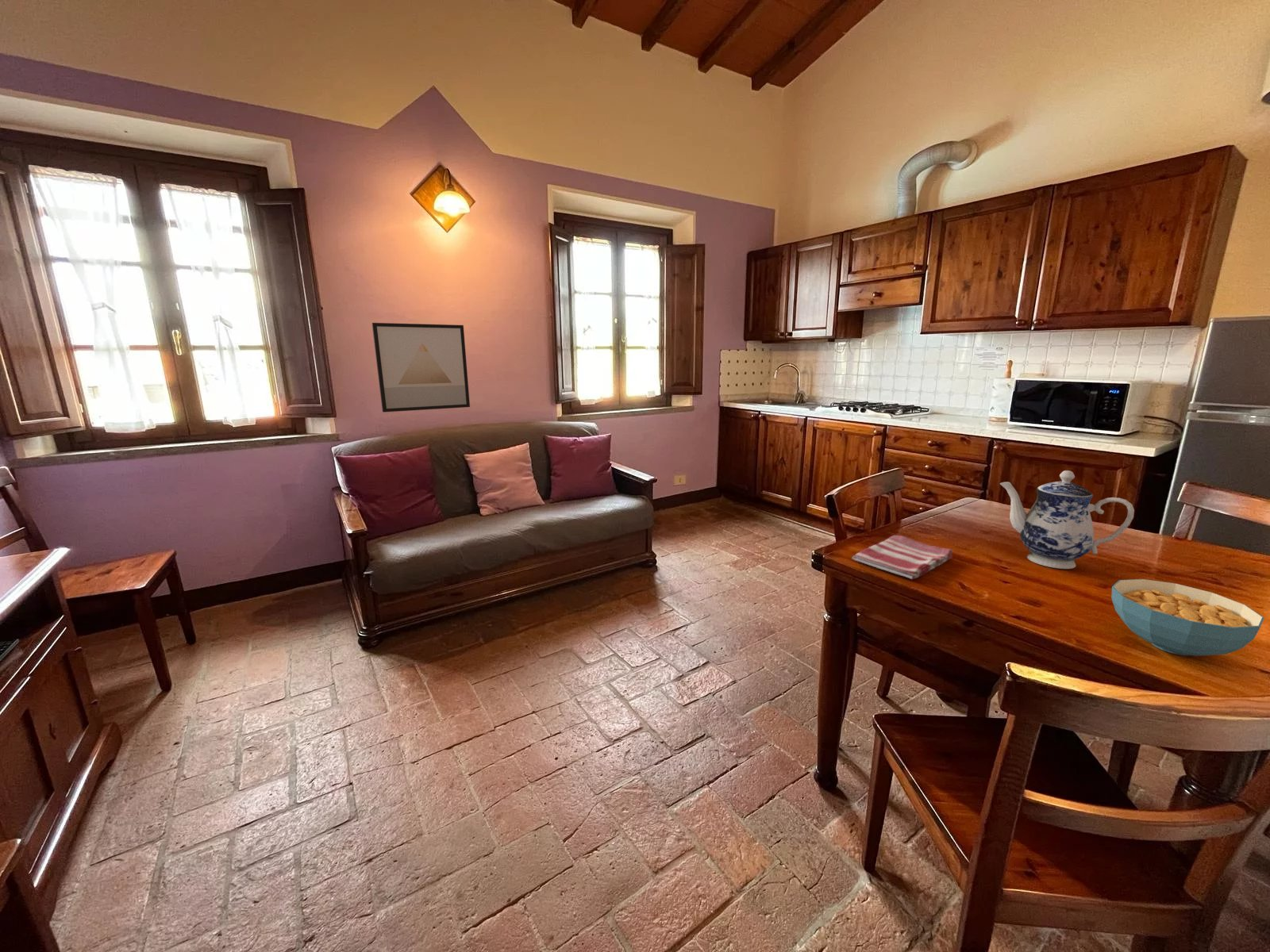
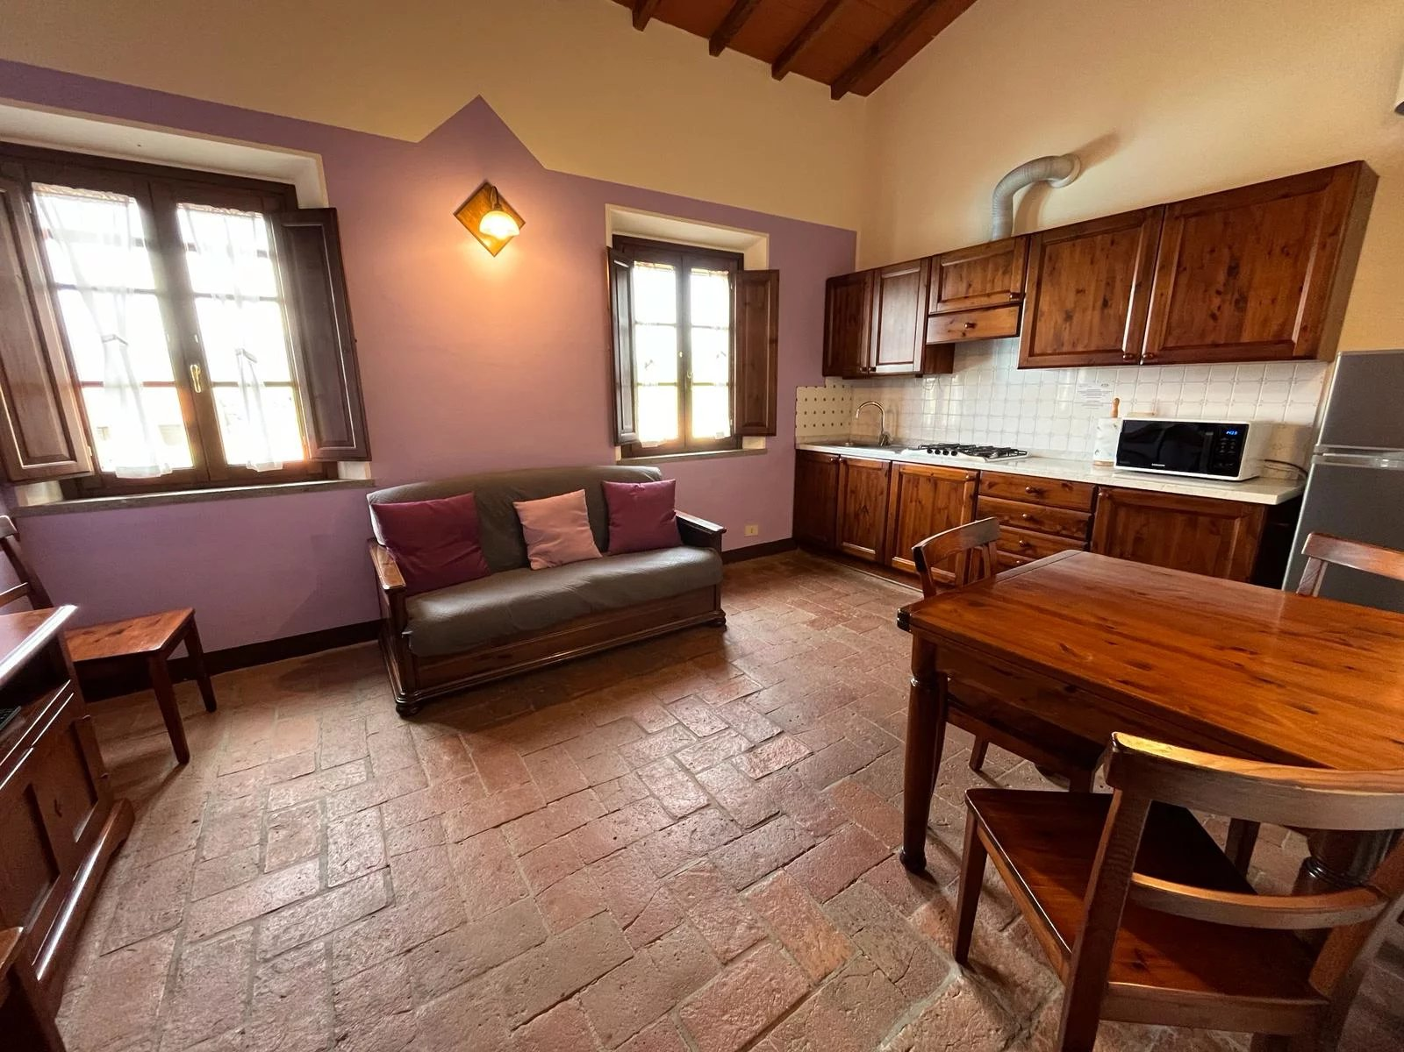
- cereal bowl [1111,578,1265,657]
- dish towel [851,535,953,580]
- wall art [371,322,471,413]
- teapot [999,470,1135,570]
